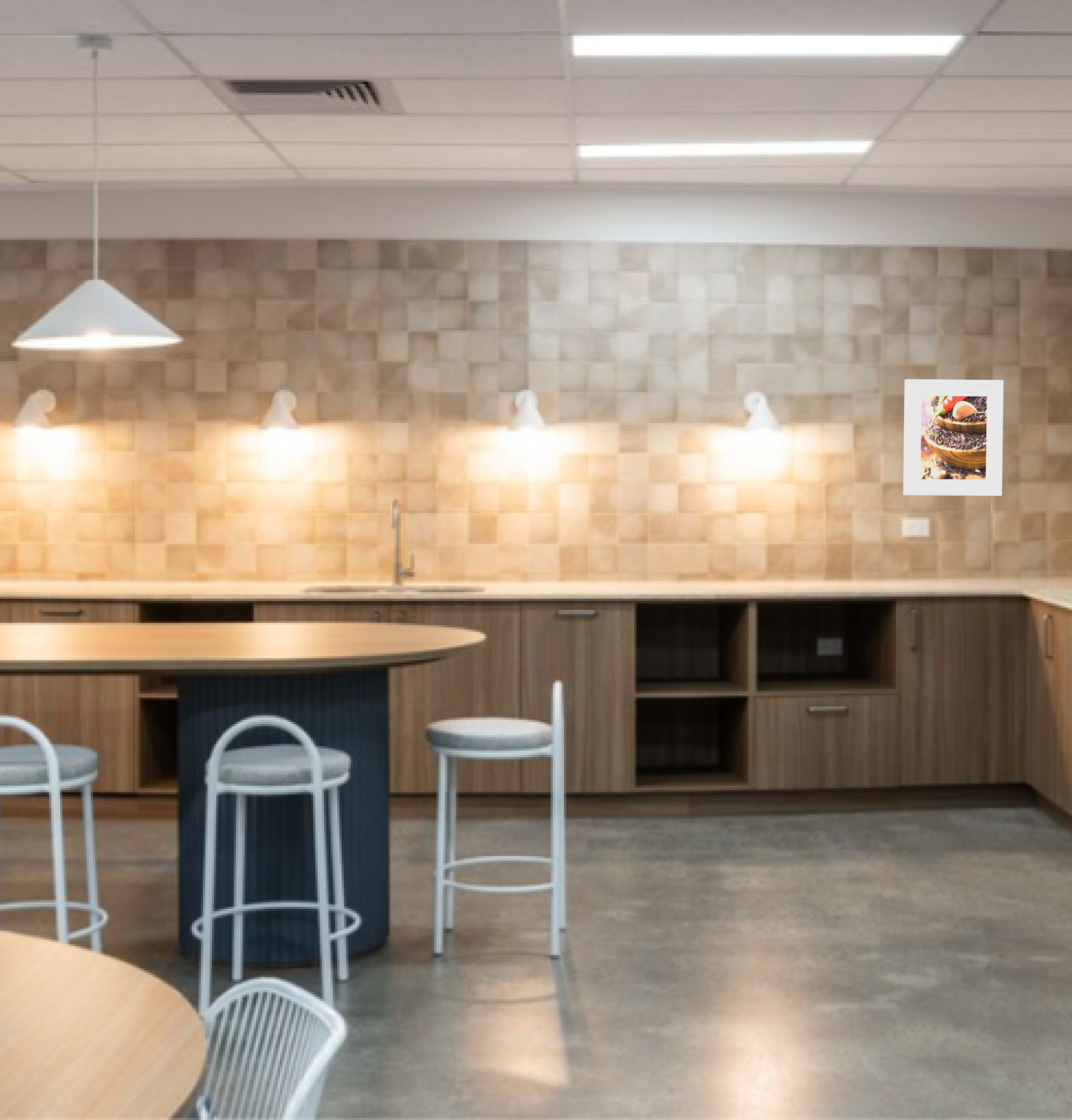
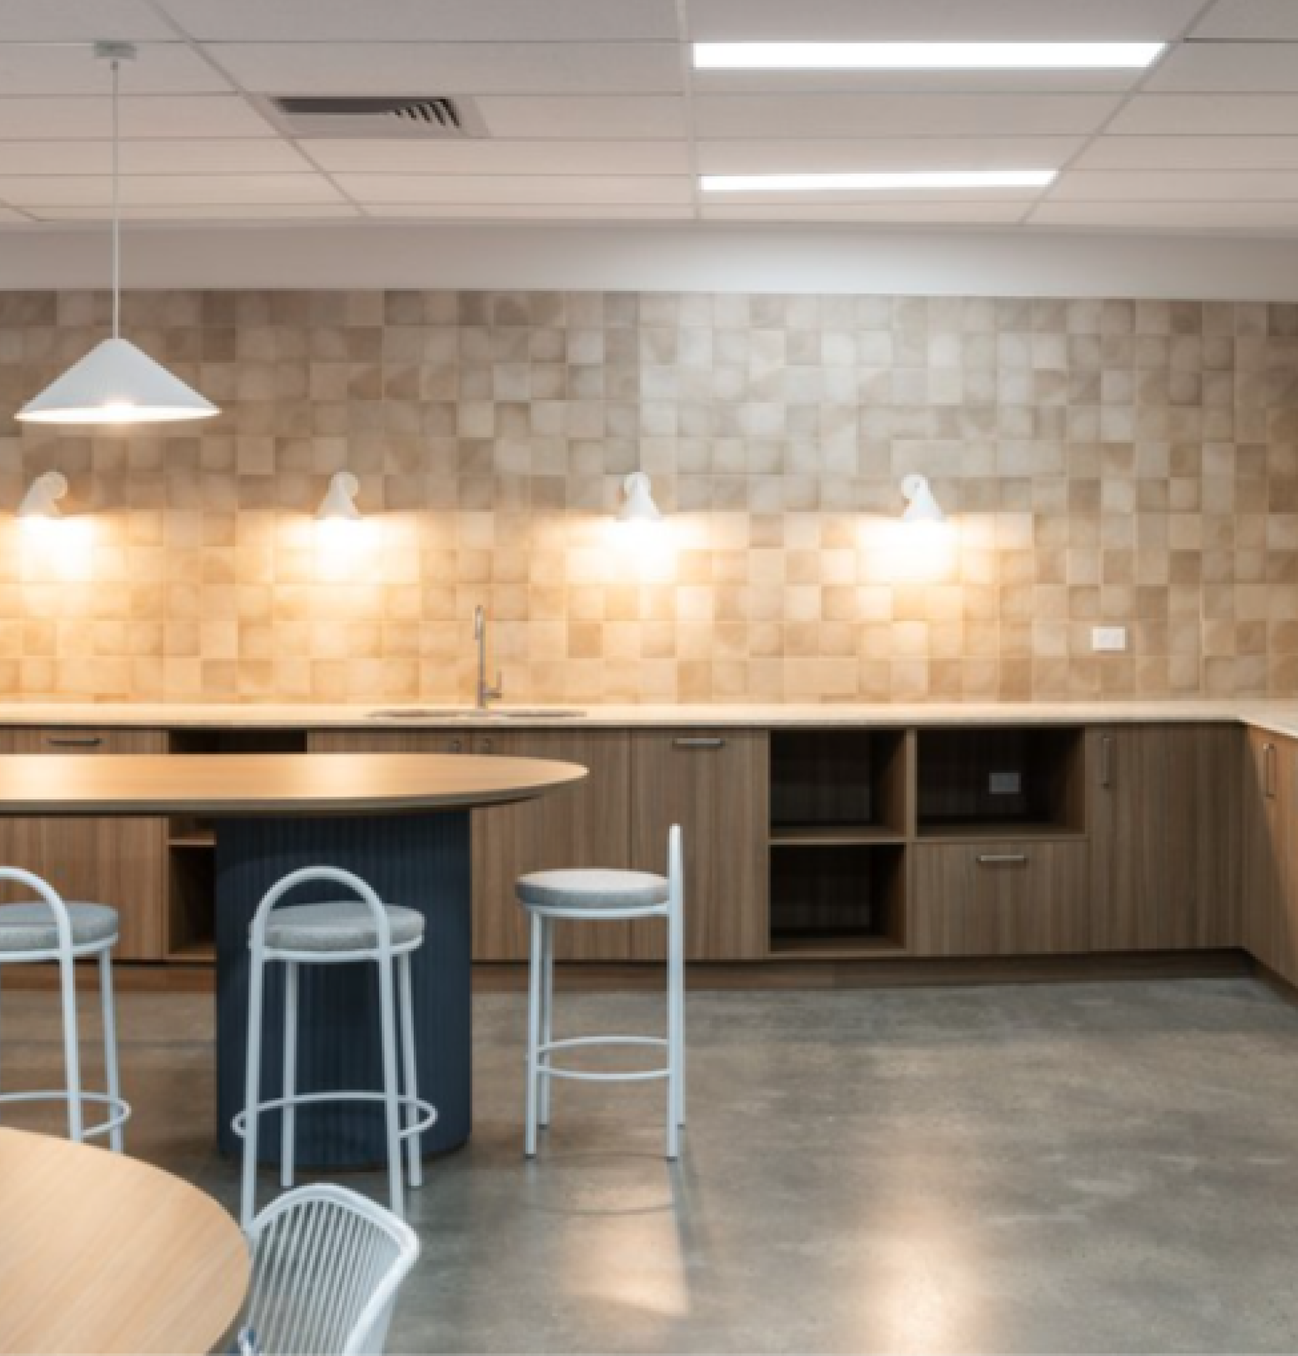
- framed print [903,379,1004,497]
